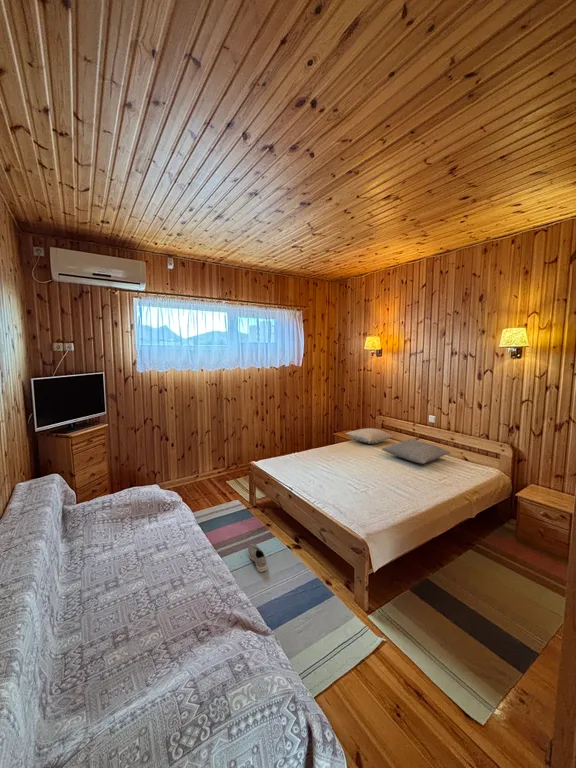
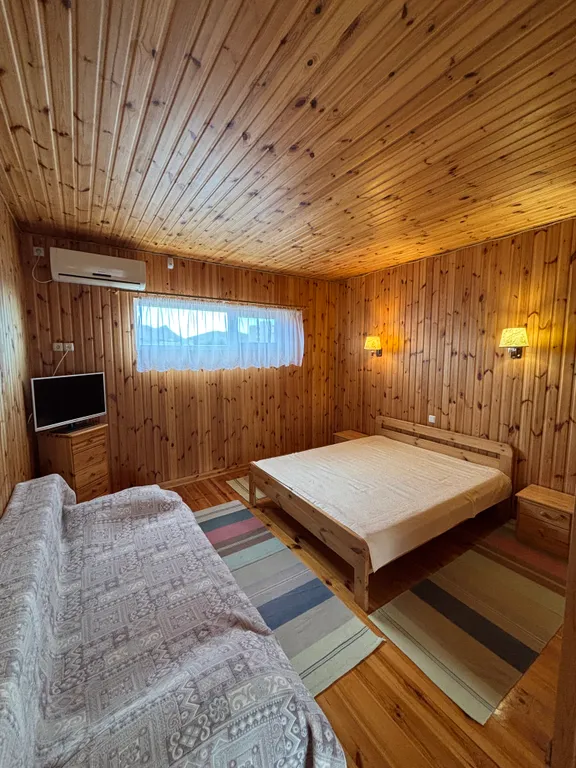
- sneaker [247,543,268,573]
- pillow [381,438,452,465]
- pillow [345,427,394,445]
